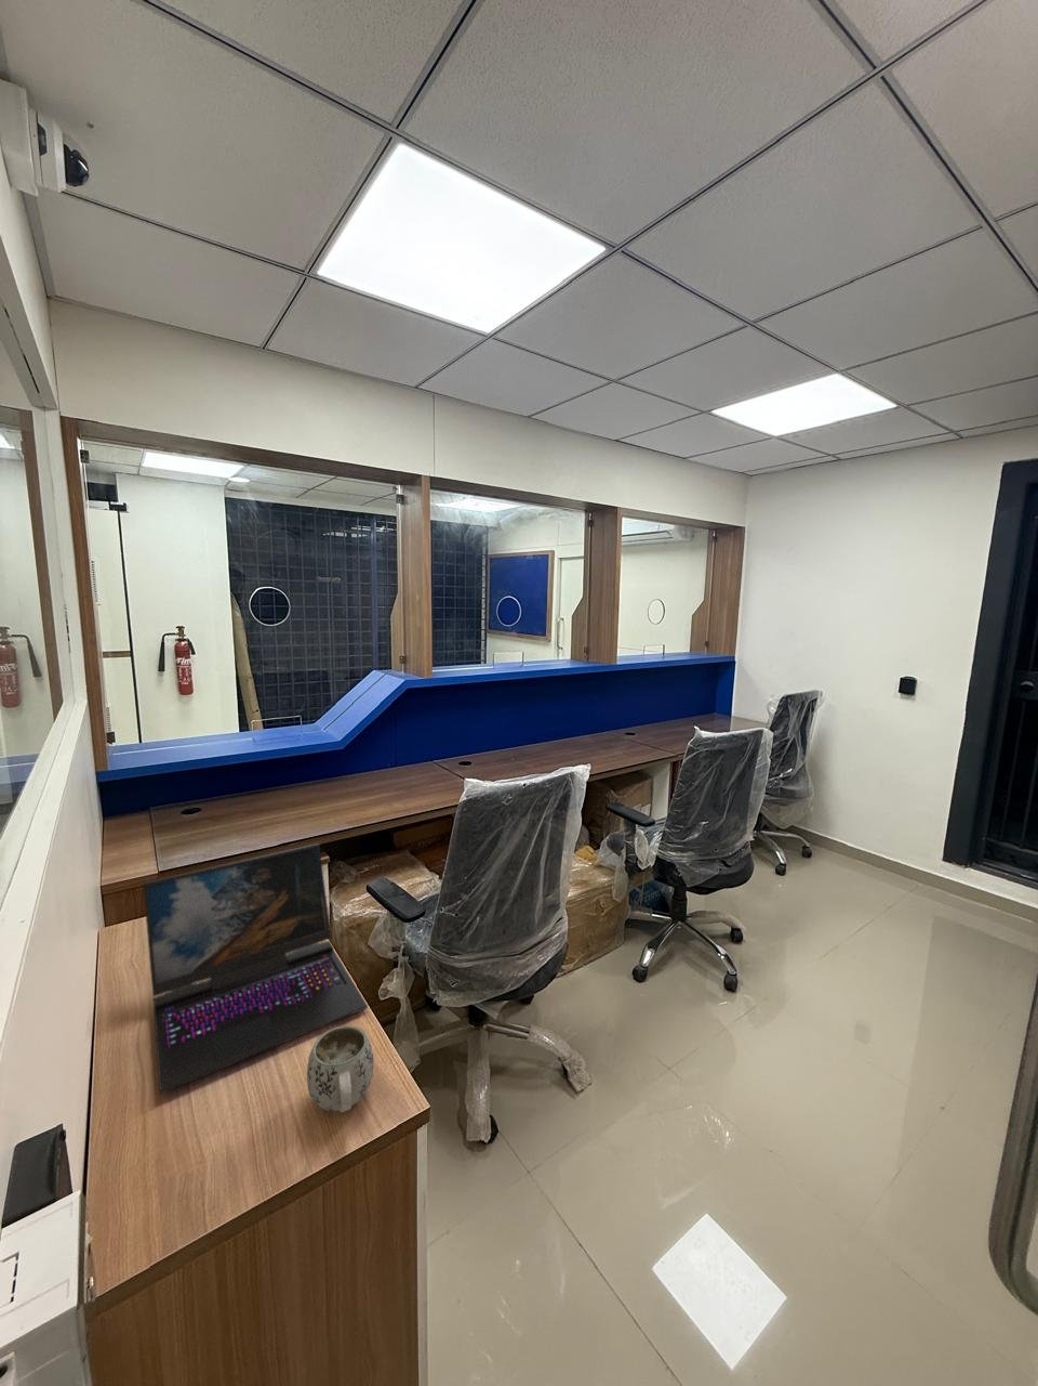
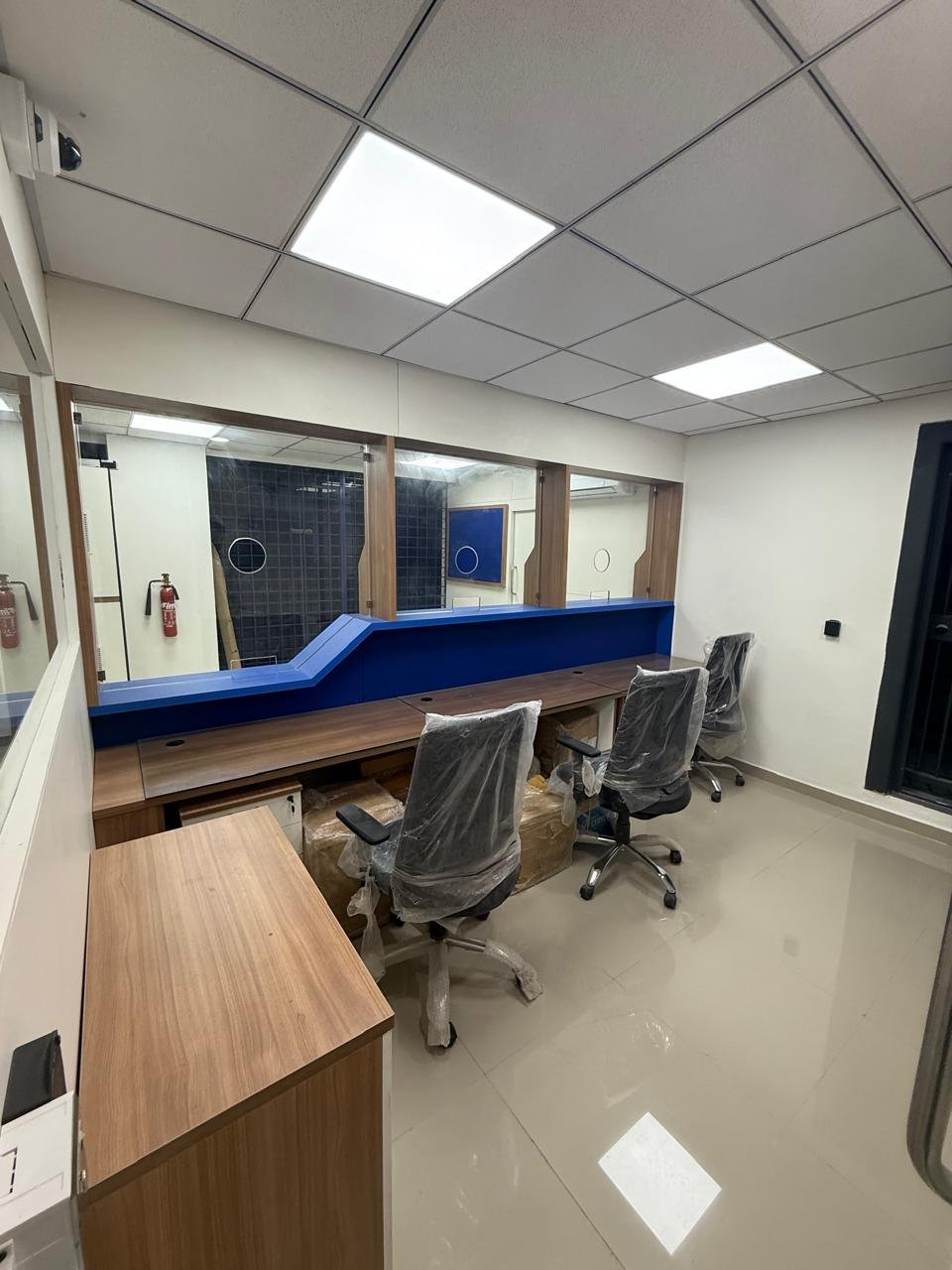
- mug [306,1025,375,1113]
- laptop [142,843,369,1095]
